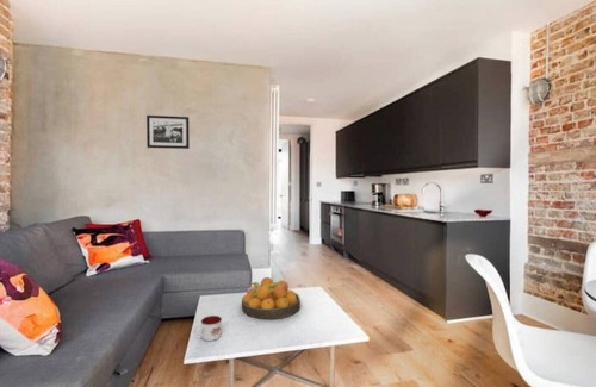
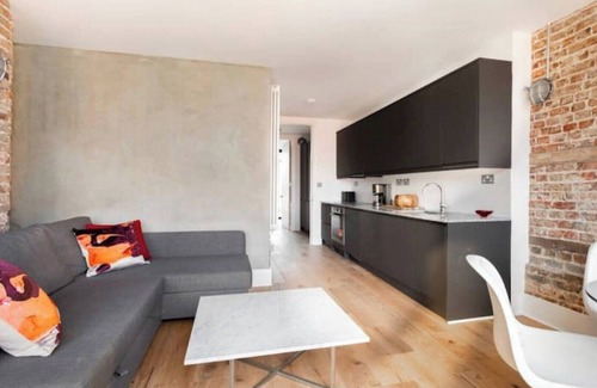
- fruit bowl [241,276,302,320]
- picture frame [145,114,191,150]
- mug [195,314,223,342]
